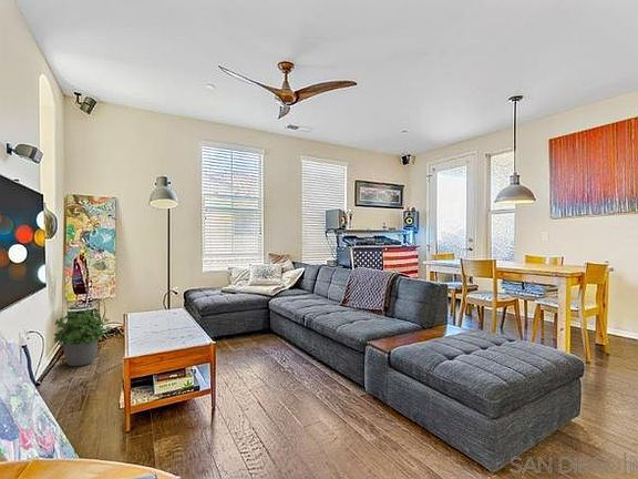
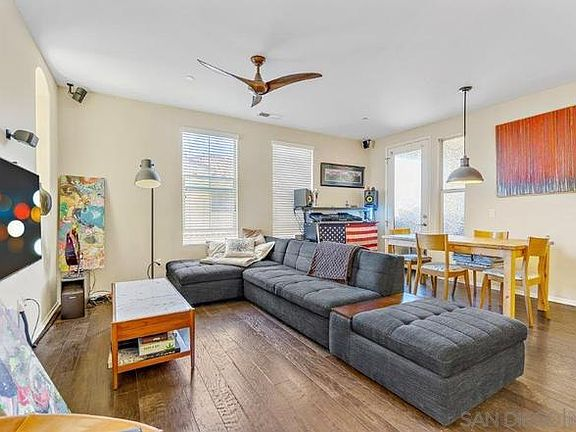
- potted plant [53,307,111,367]
